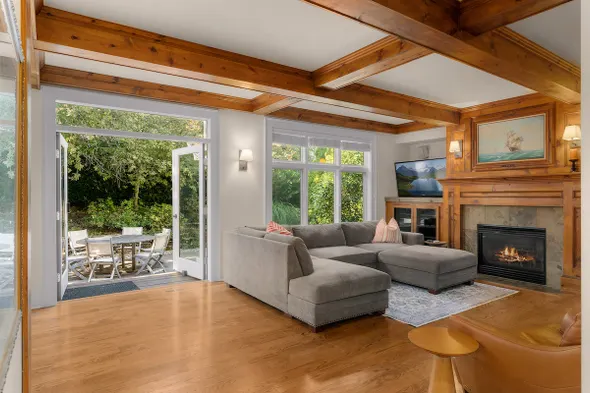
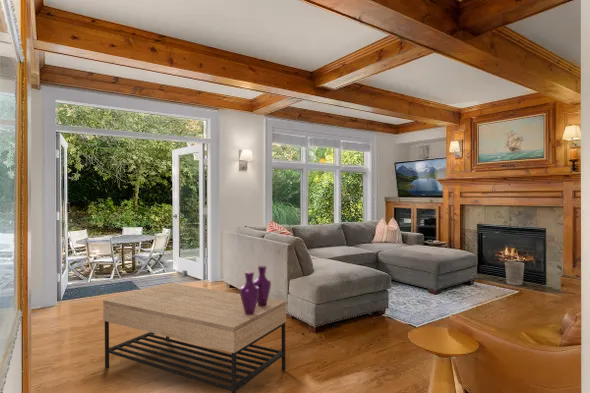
+ vase [239,265,272,315]
+ wastebasket [504,260,525,286]
+ coffee table [102,282,287,393]
